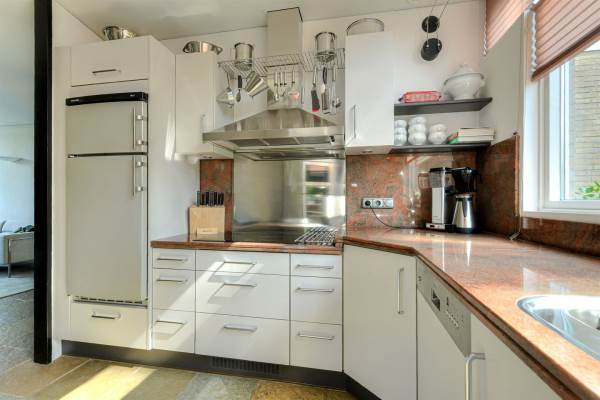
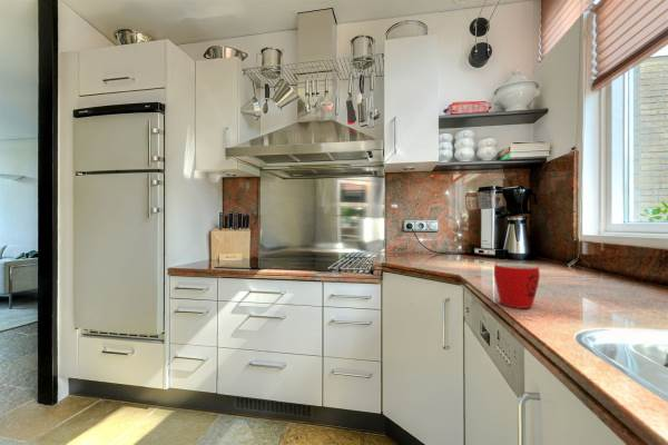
+ mug [493,263,541,309]
